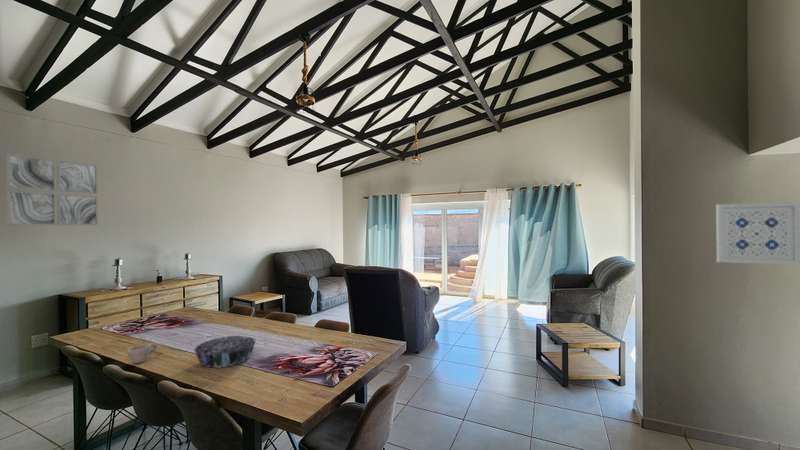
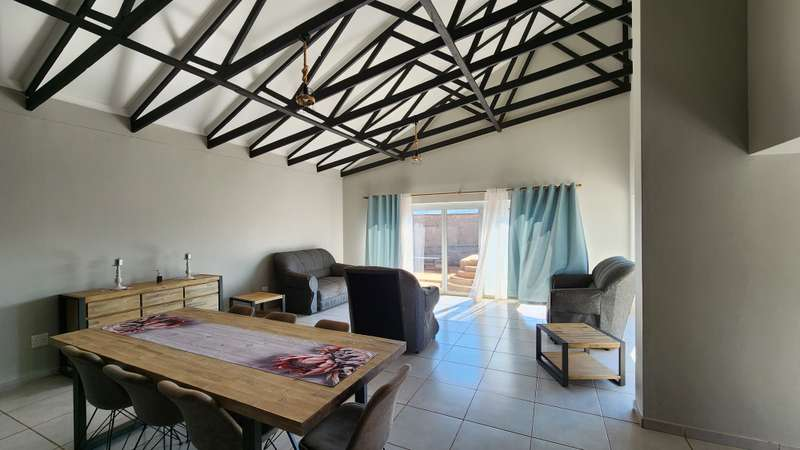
- cup [126,343,158,364]
- decorative bowl [193,335,257,369]
- wall art [5,152,99,226]
- wall art [715,201,800,265]
